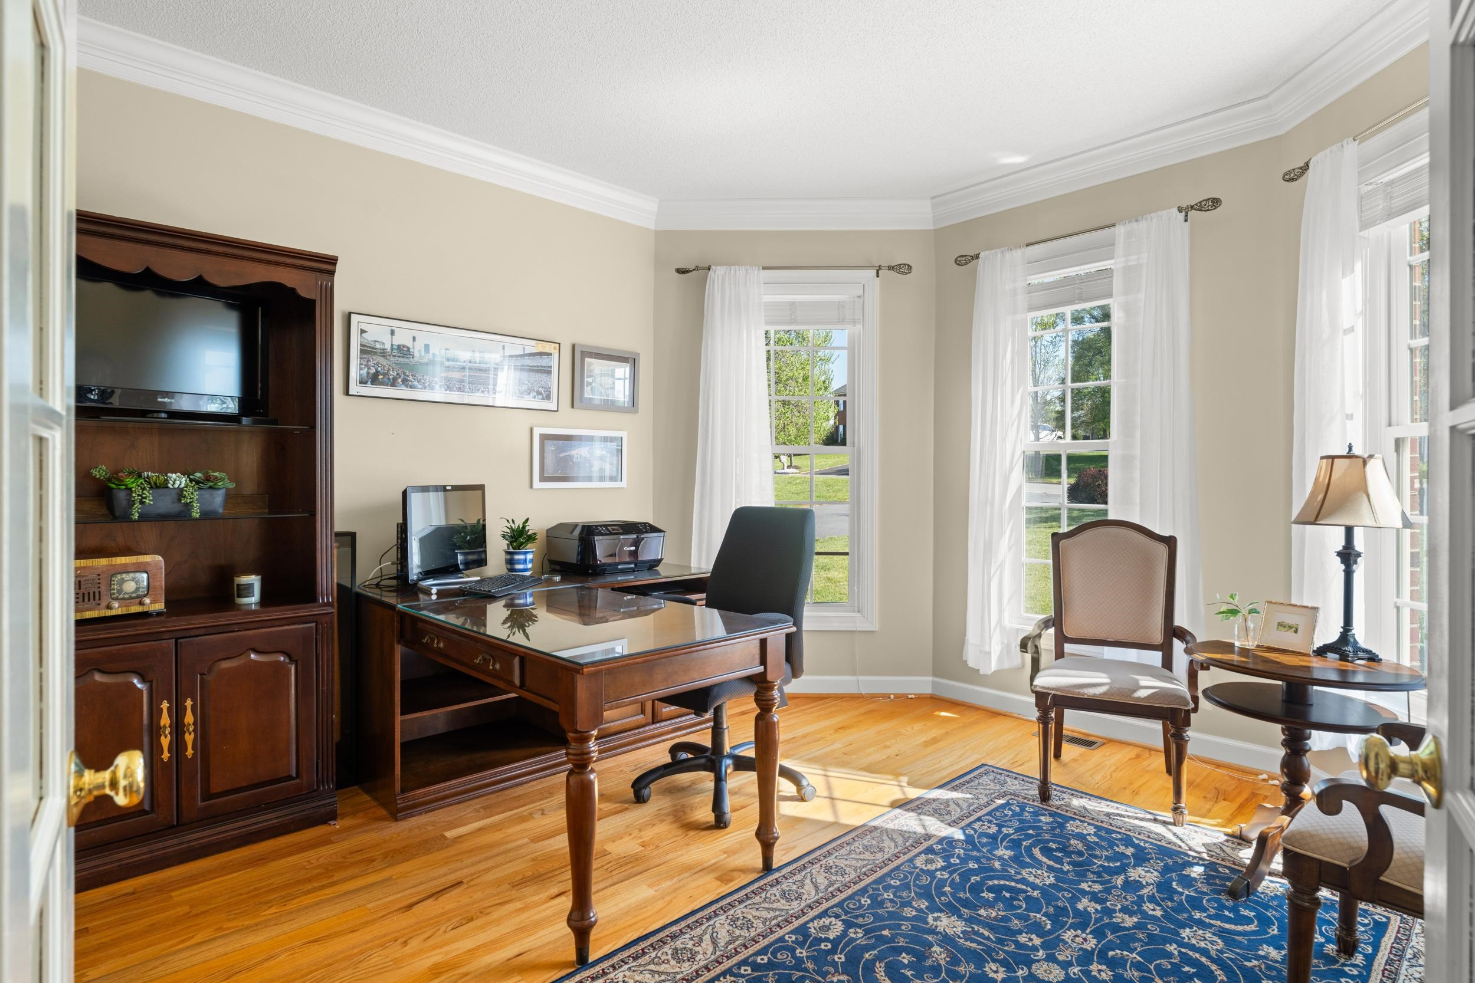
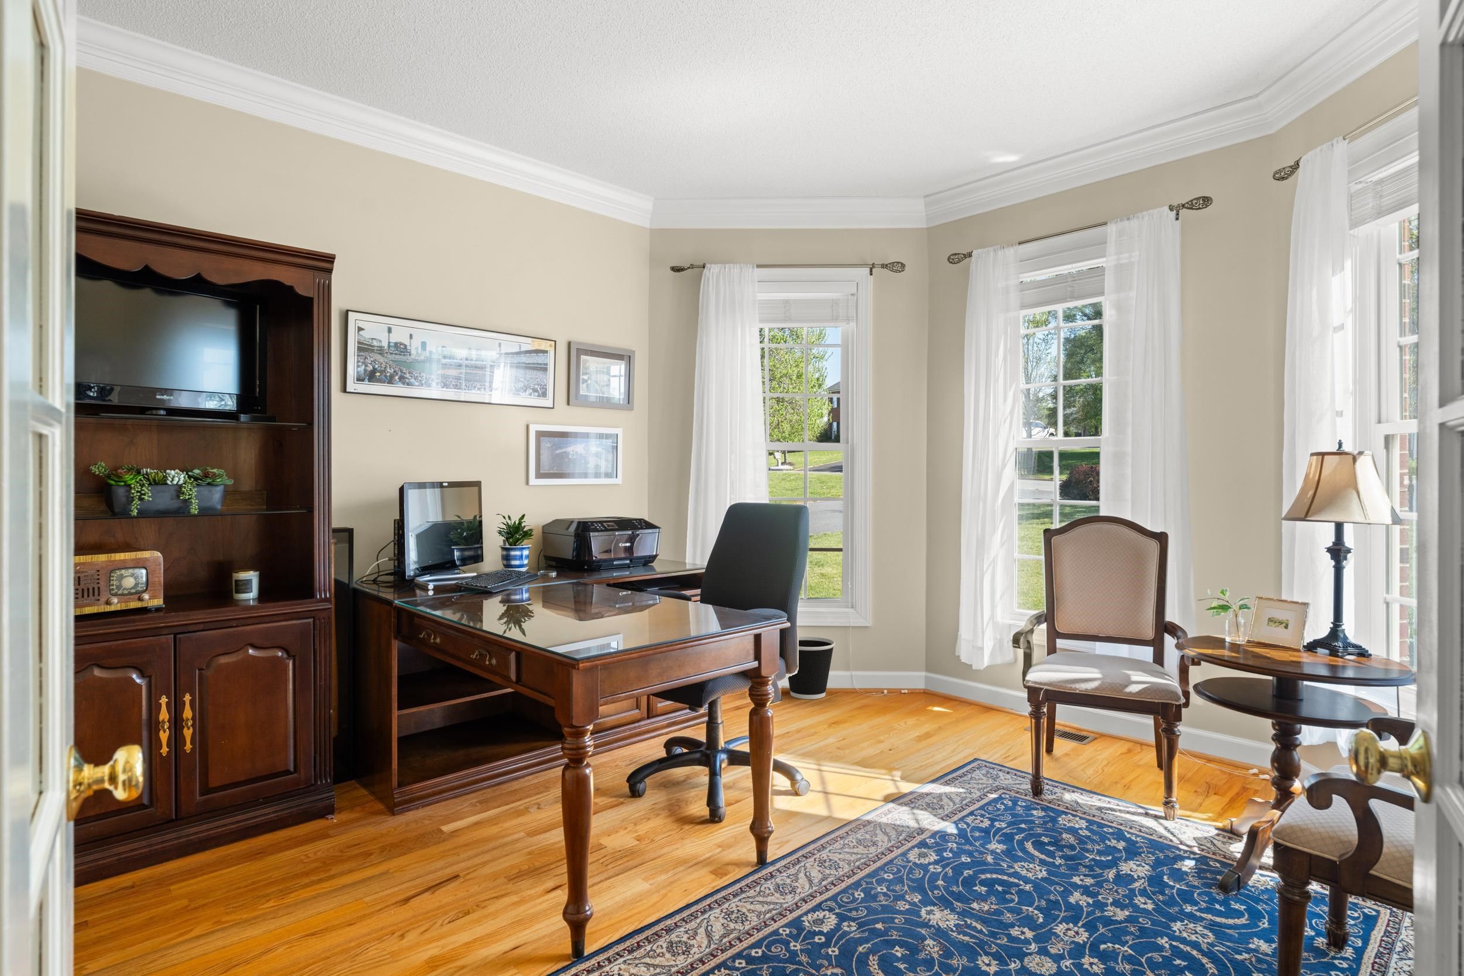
+ wastebasket [788,636,835,699]
